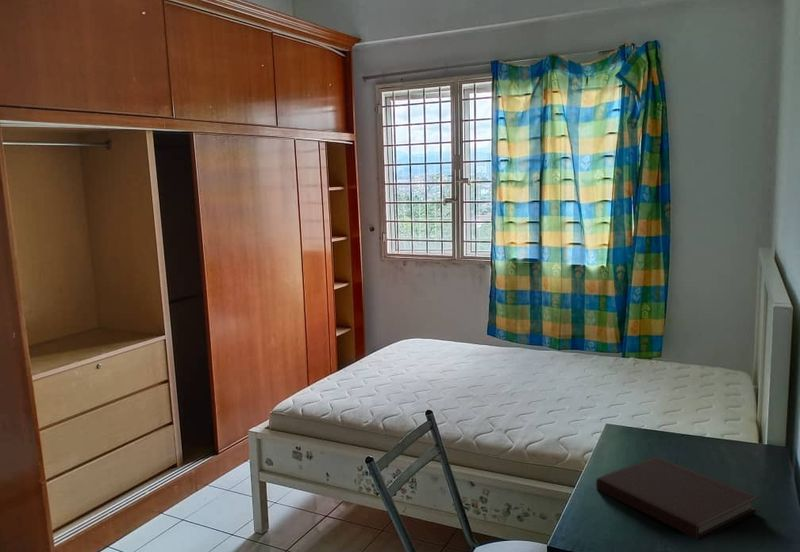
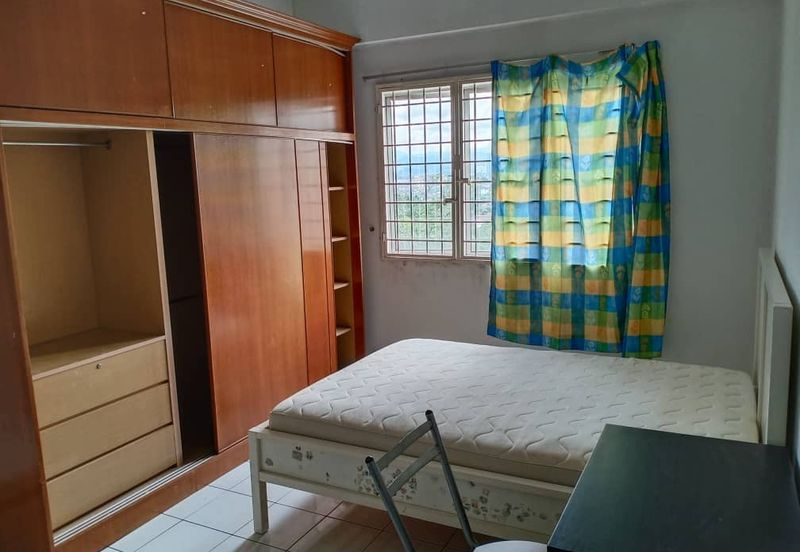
- notebook [595,455,761,541]
